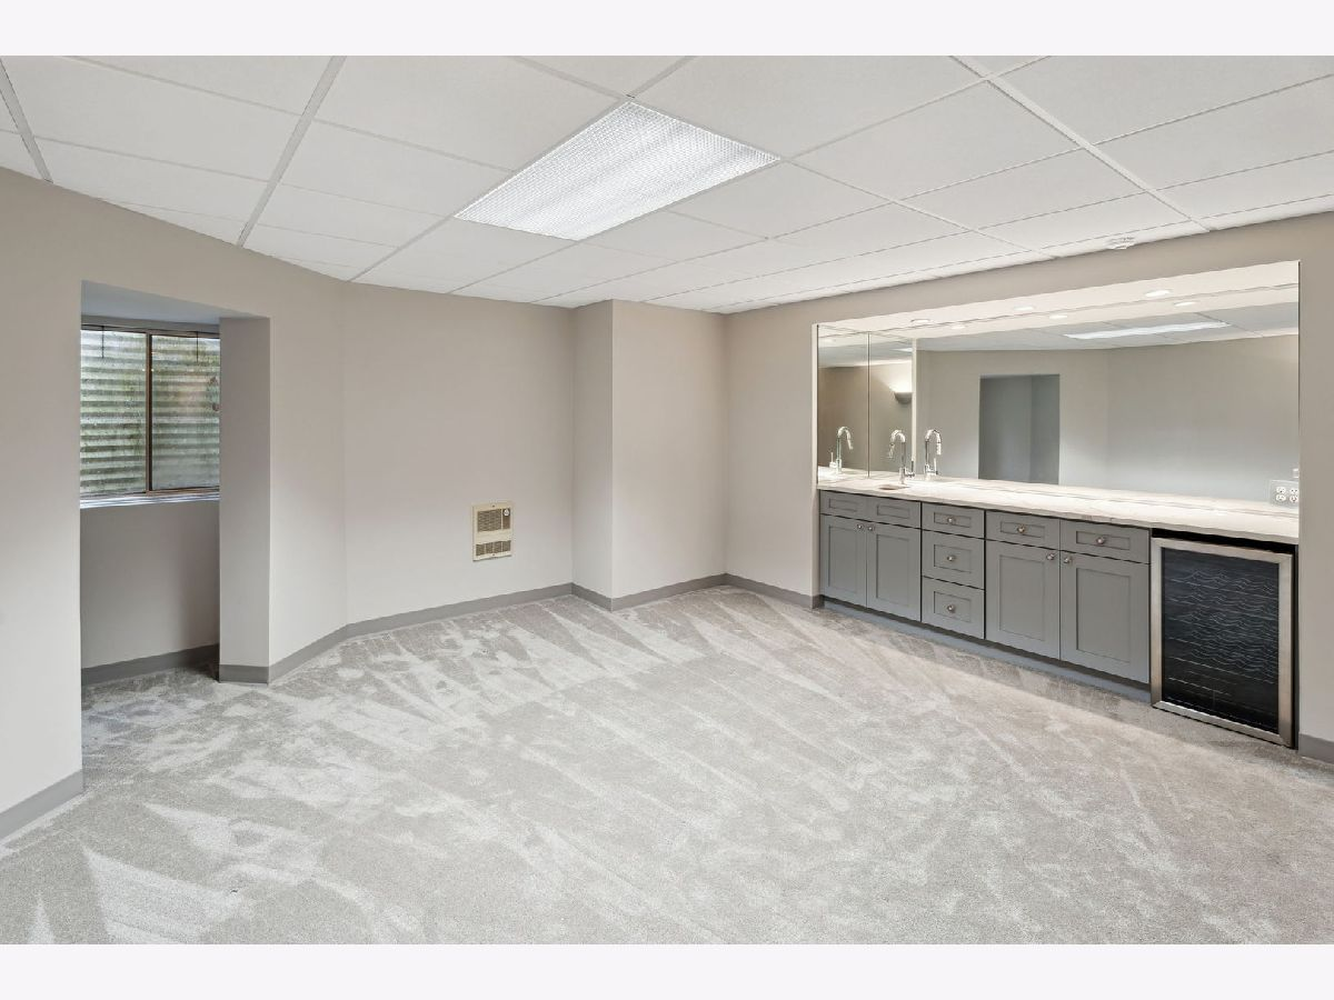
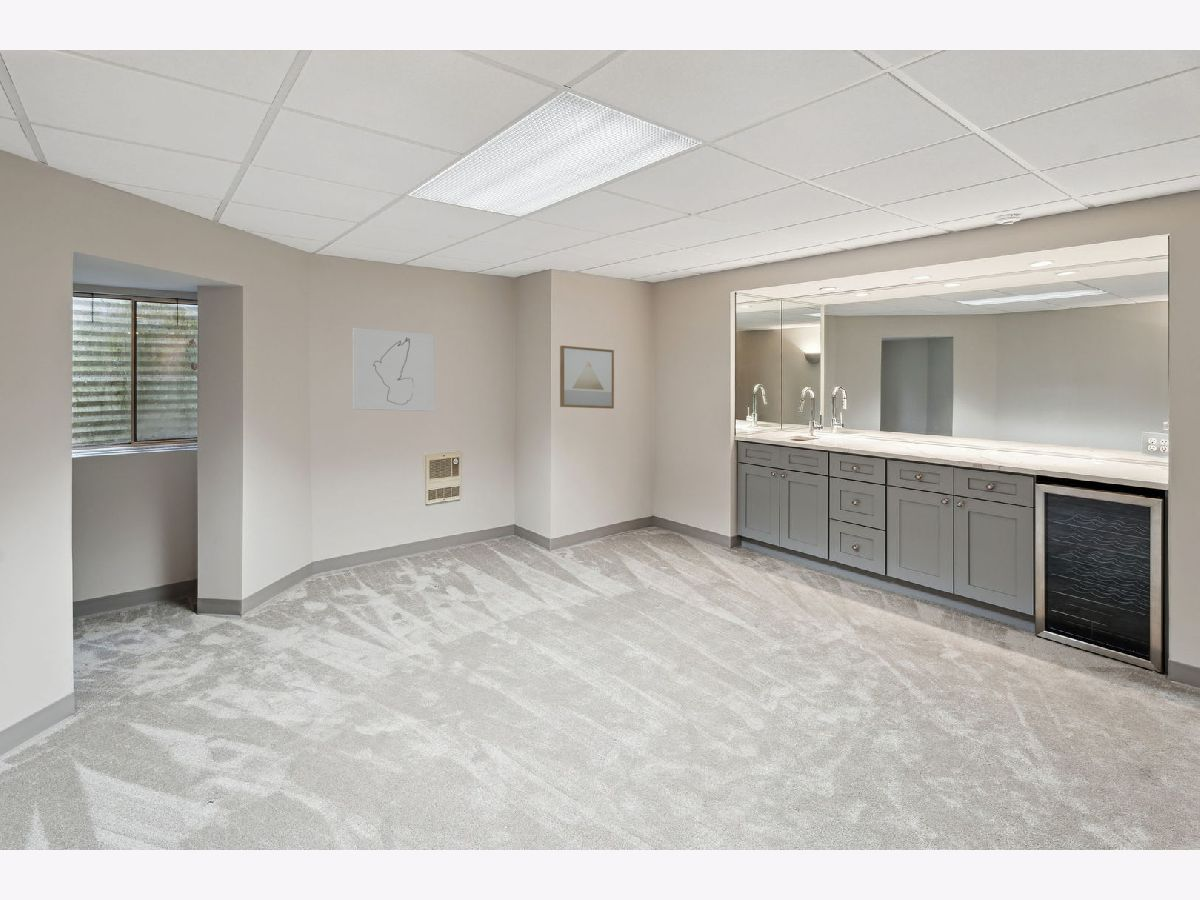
+ wall art [559,345,615,410]
+ wall art [352,327,435,412]
